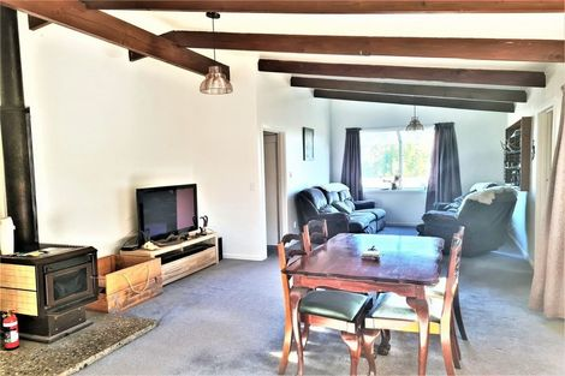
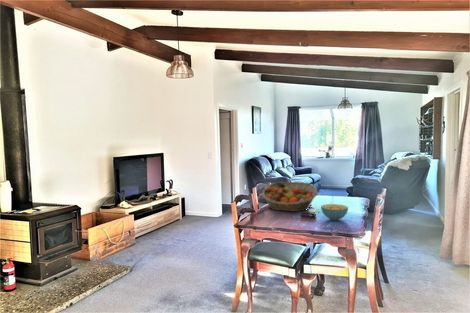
+ cereal bowl [320,203,349,221]
+ fruit basket [261,181,319,213]
